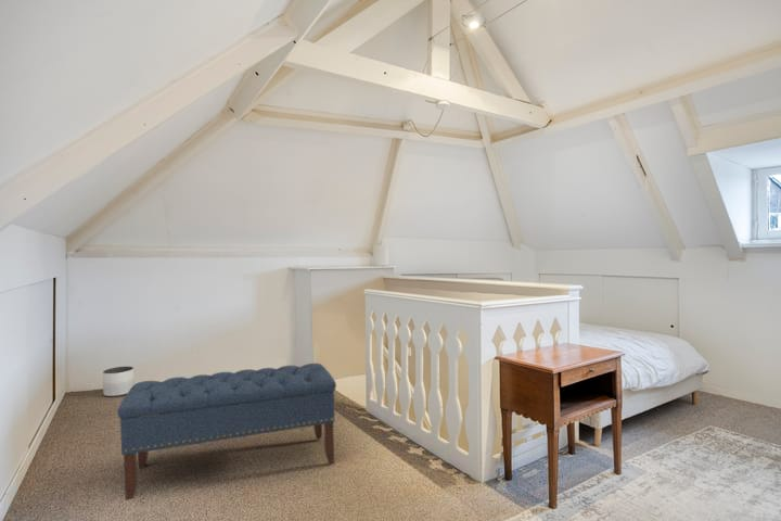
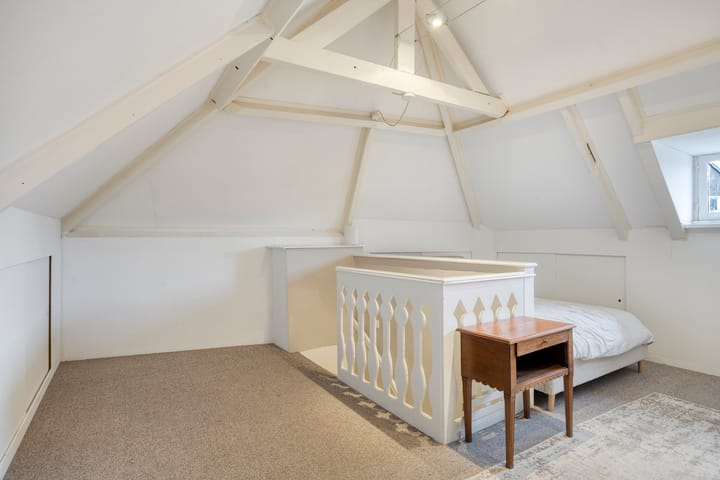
- bench [116,363,337,501]
- planter [102,366,136,398]
